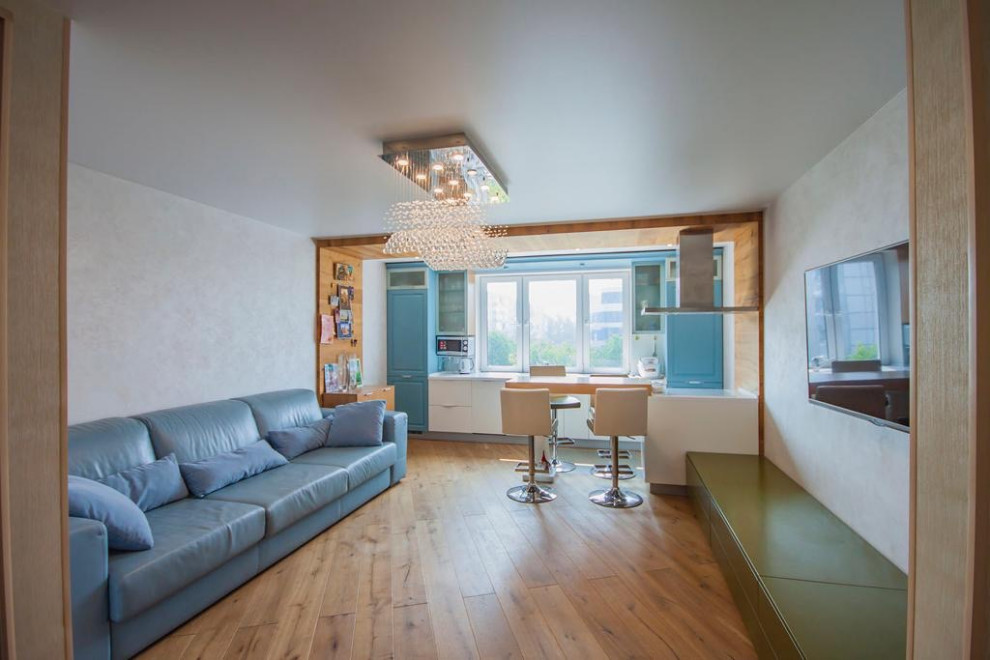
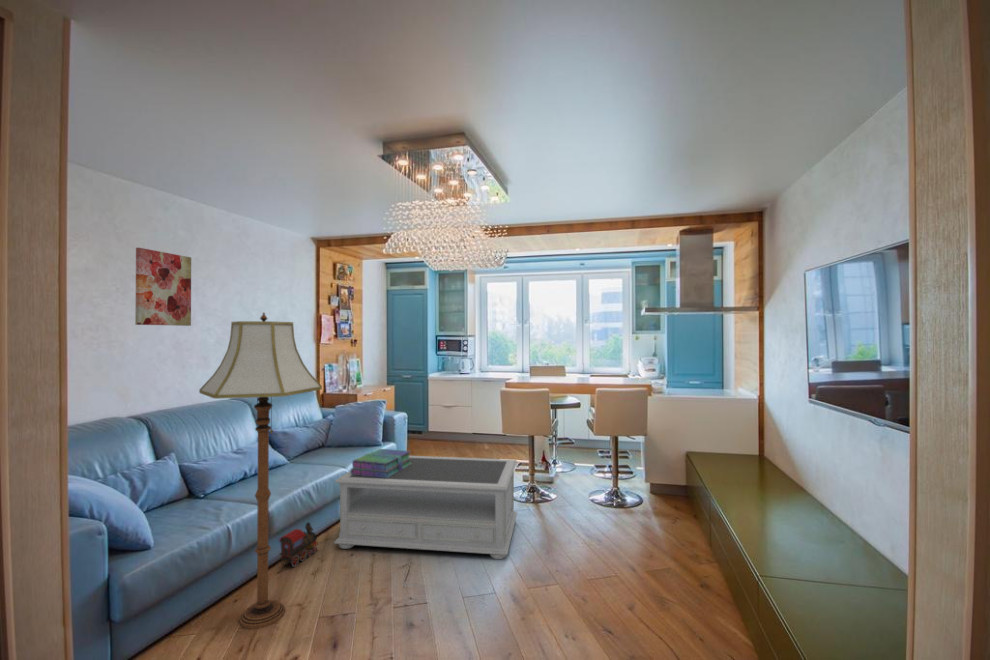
+ coffee table [333,455,518,560]
+ floor lamp [198,311,323,630]
+ toy train [277,521,319,568]
+ wall art [134,247,192,327]
+ stack of books [350,448,412,478]
